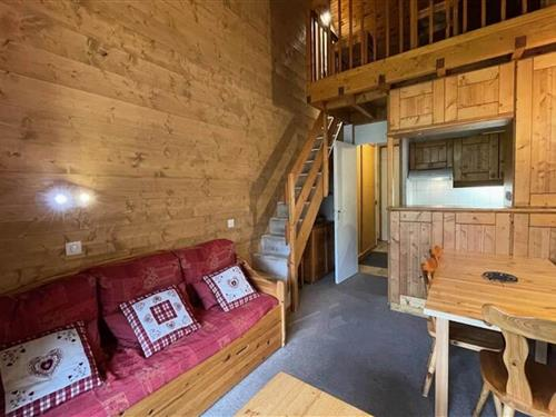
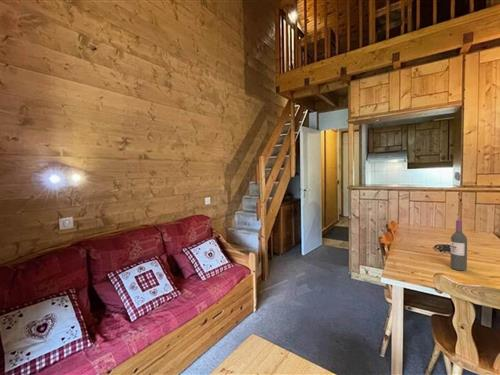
+ wine bottle [450,219,468,272]
